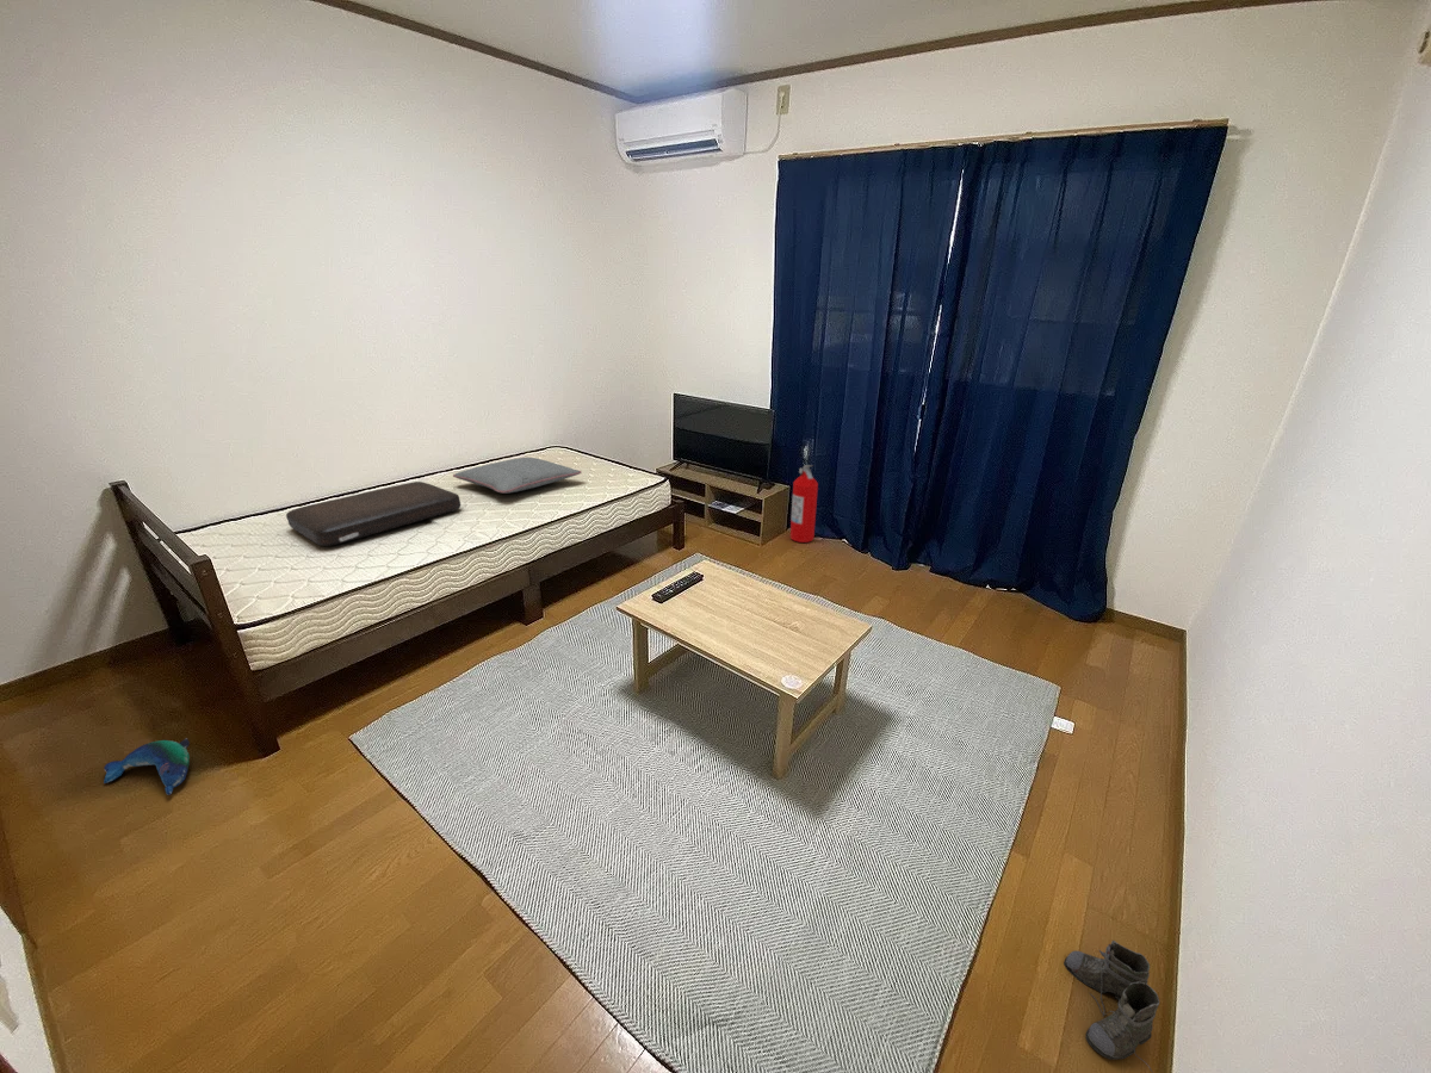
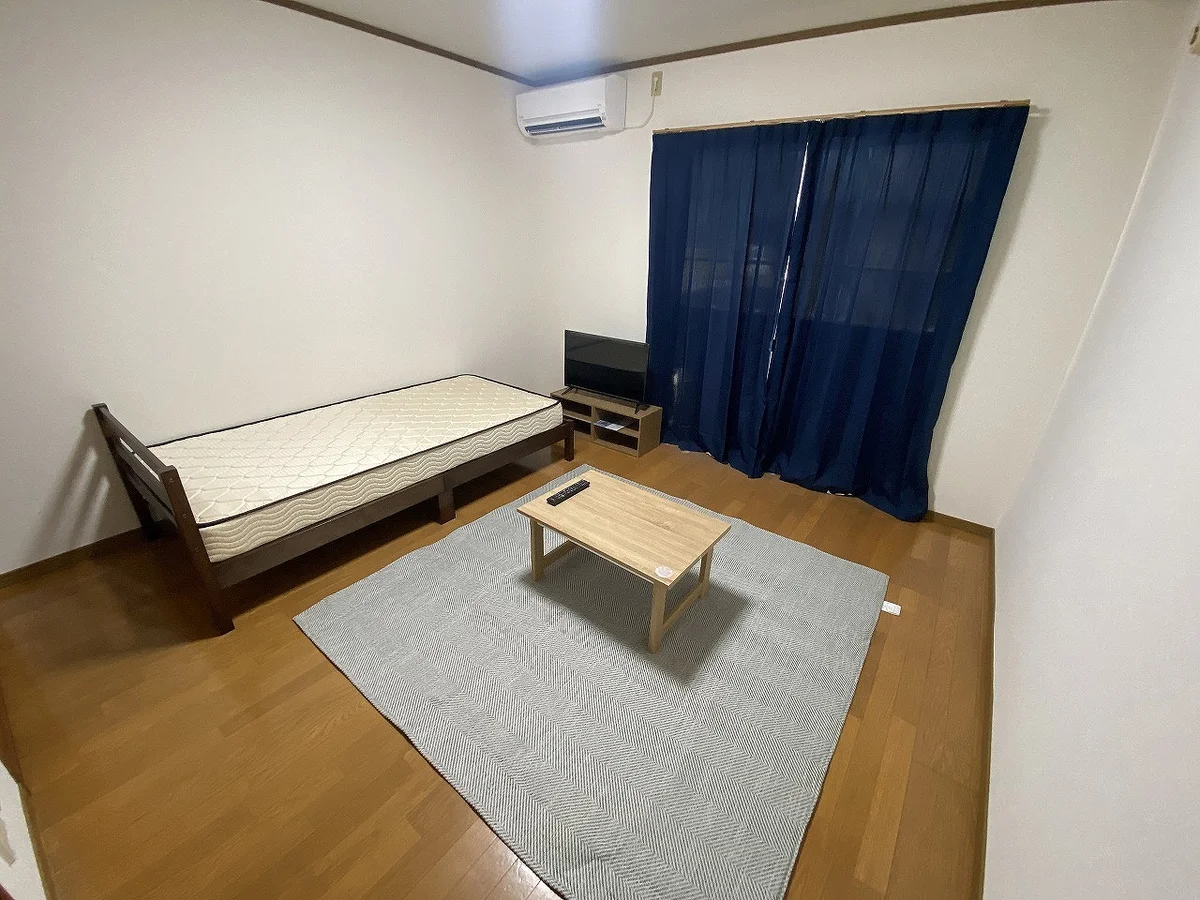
- cushion [285,480,461,547]
- pillow [452,457,582,495]
- plush toy [103,737,191,796]
- fire extinguisher [789,464,819,544]
- boots [1063,939,1160,1073]
